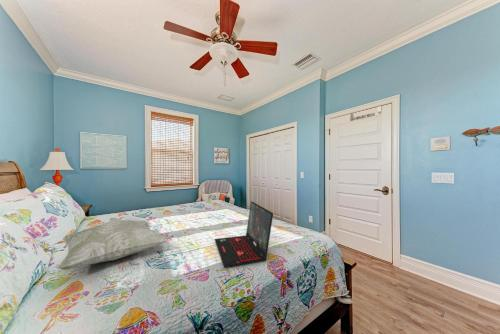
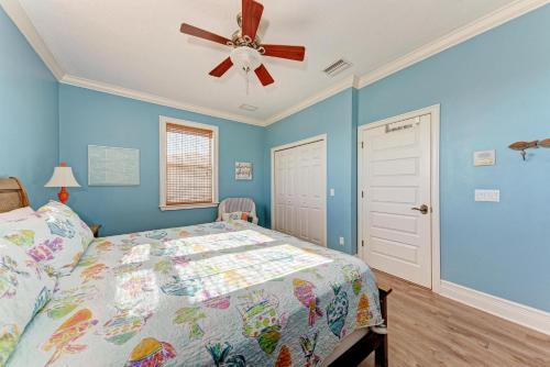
- decorative pillow [57,219,169,271]
- laptop [214,201,274,268]
